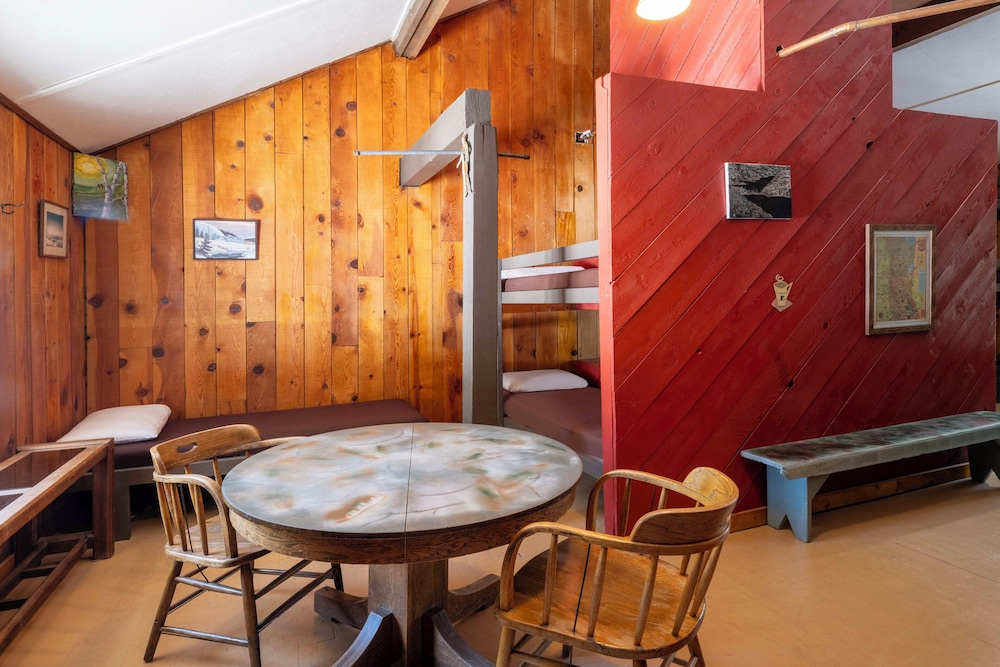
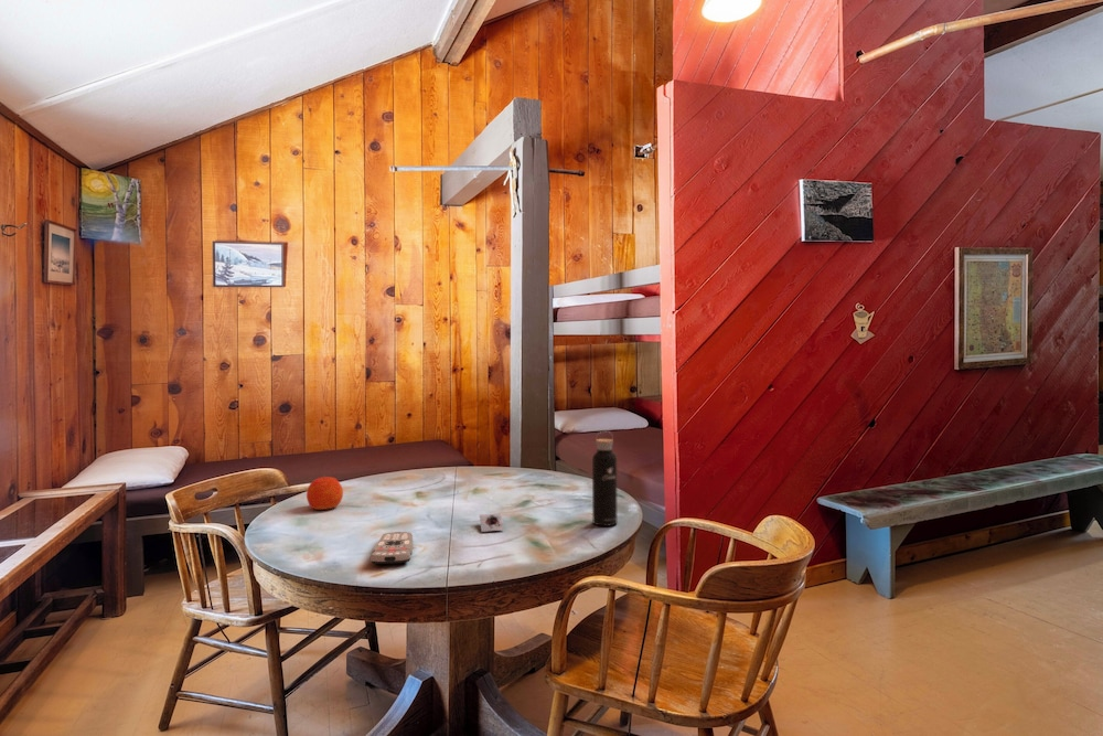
+ apple [306,476,344,511]
+ remote control [370,531,414,565]
+ fabric patch [478,512,505,533]
+ water bottle [591,430,618,527]
